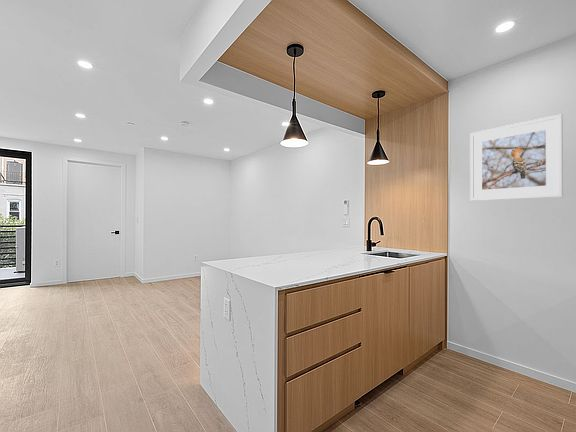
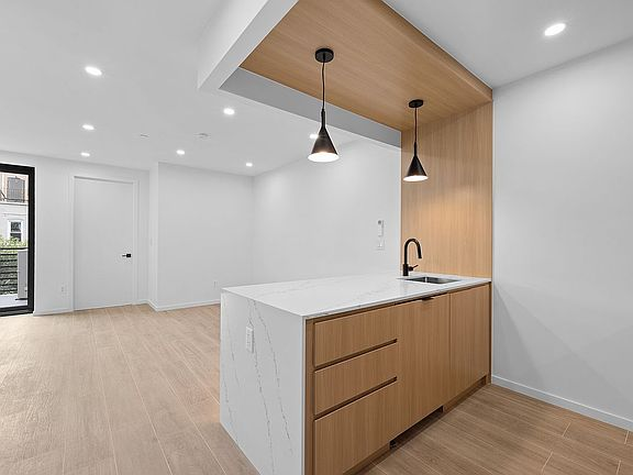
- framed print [469,113,564,202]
